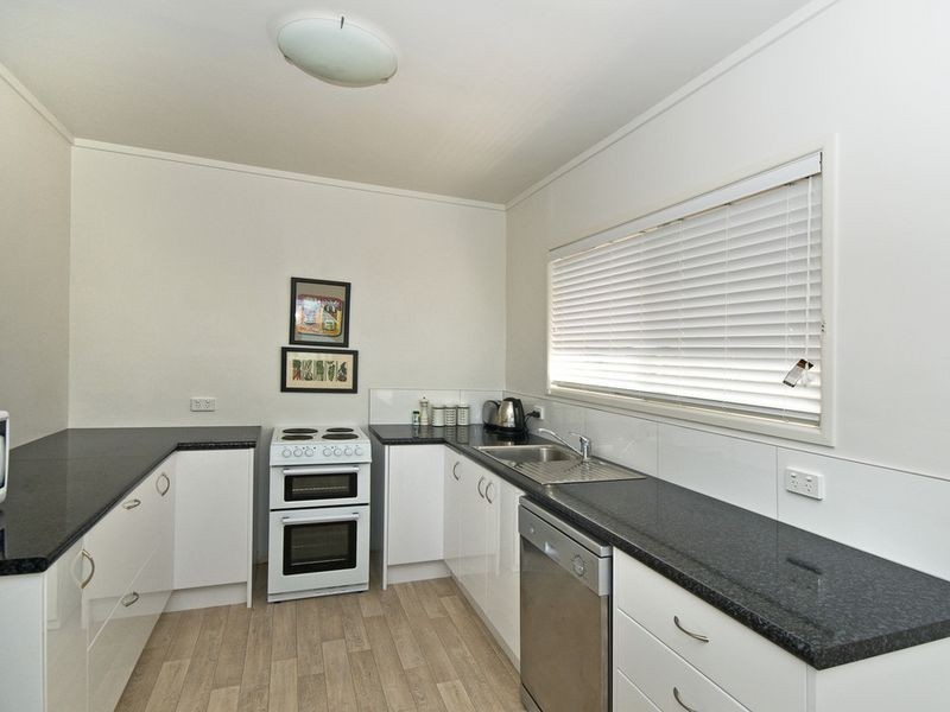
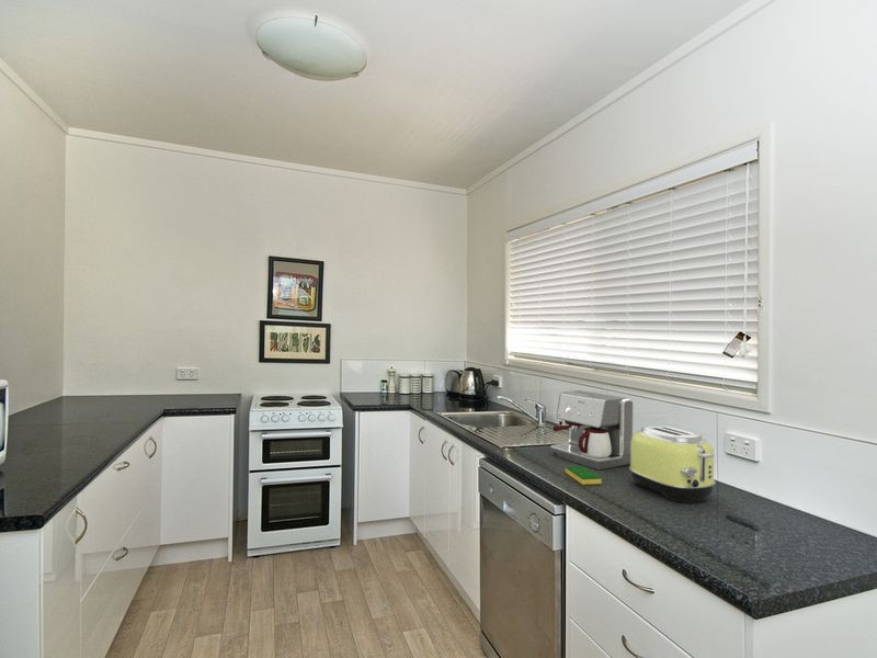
+ coffee maker [549,389,635,470]
+ toaster [628,424,717,503]
+ dish sponge [565,465,603,486]
